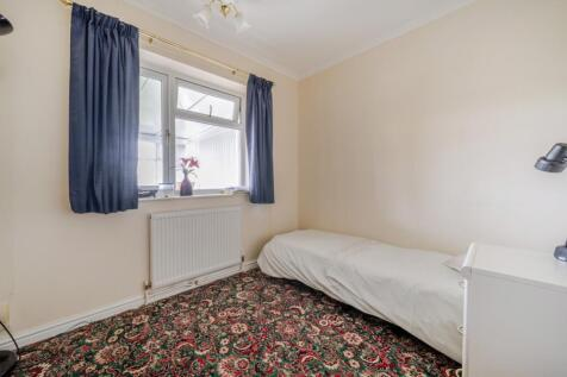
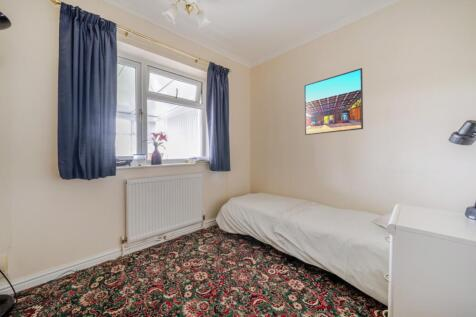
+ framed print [303,67,364,136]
